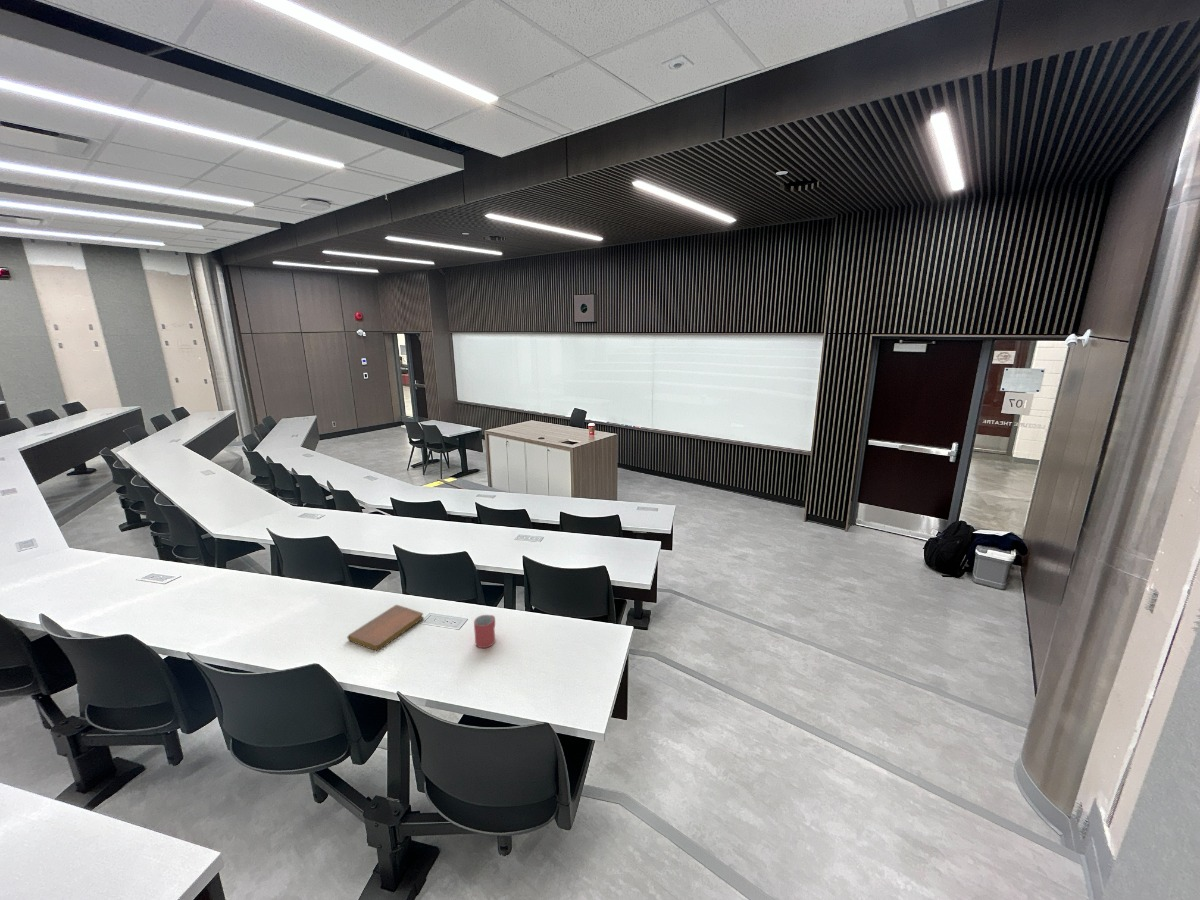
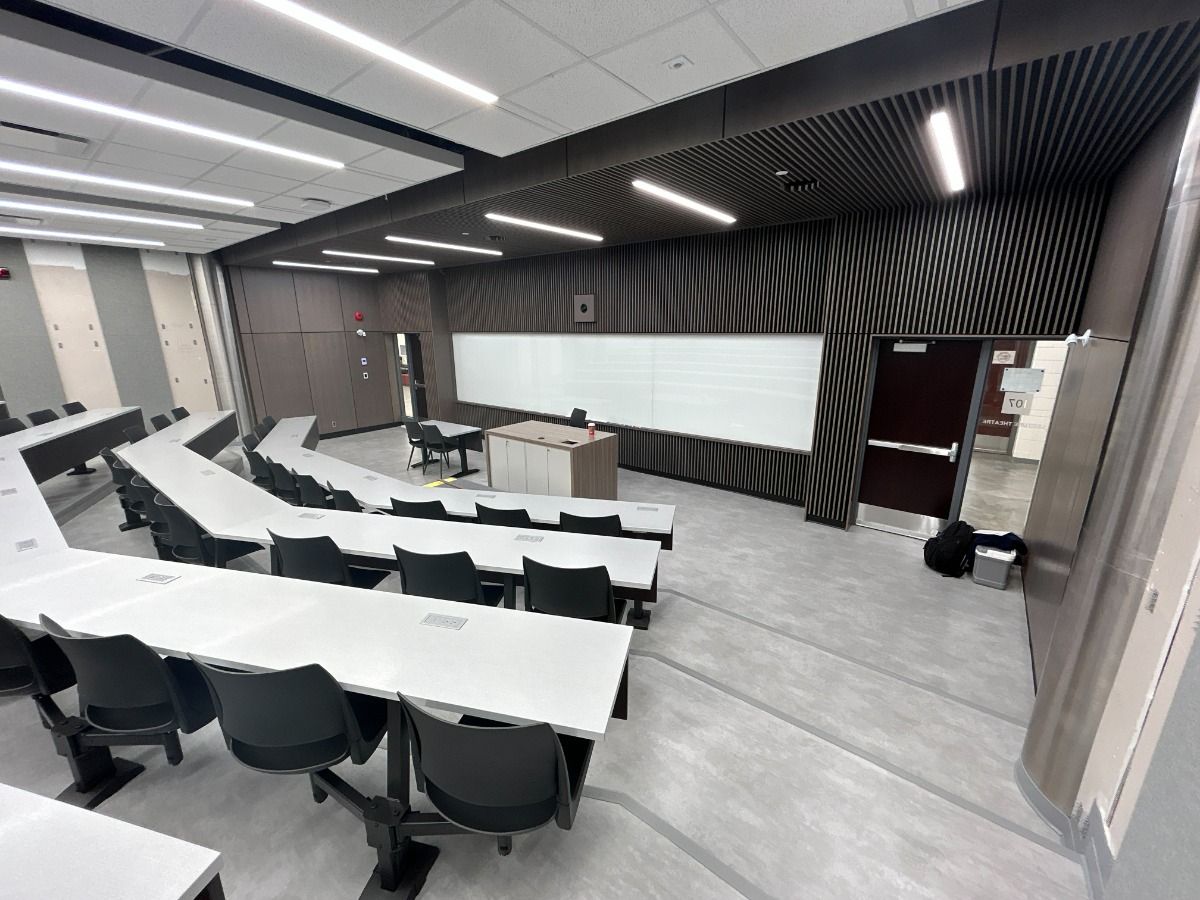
- notebook [347,604,425,652]
- mug [473,614,496,649]
